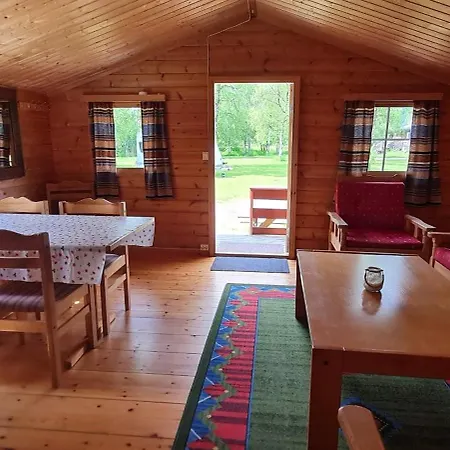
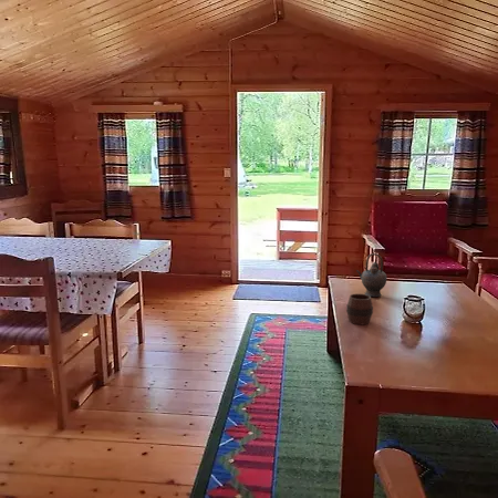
+ cup [345,292,374,325]
+ teapot [355,252,387,298]
